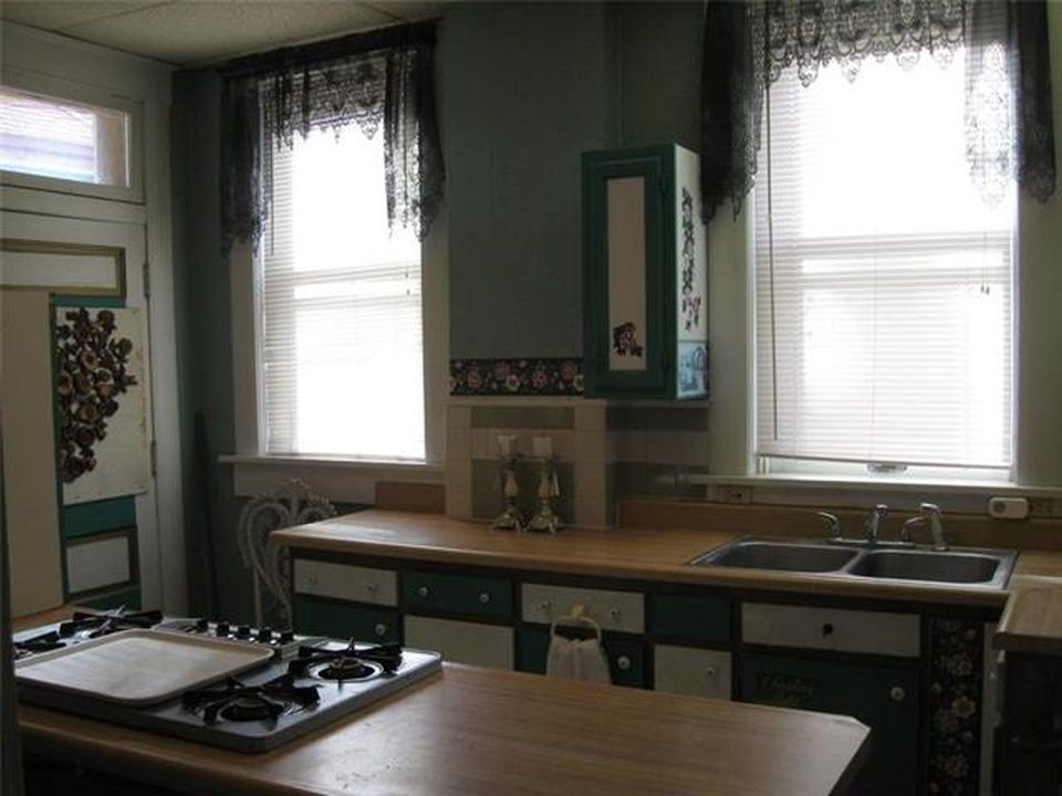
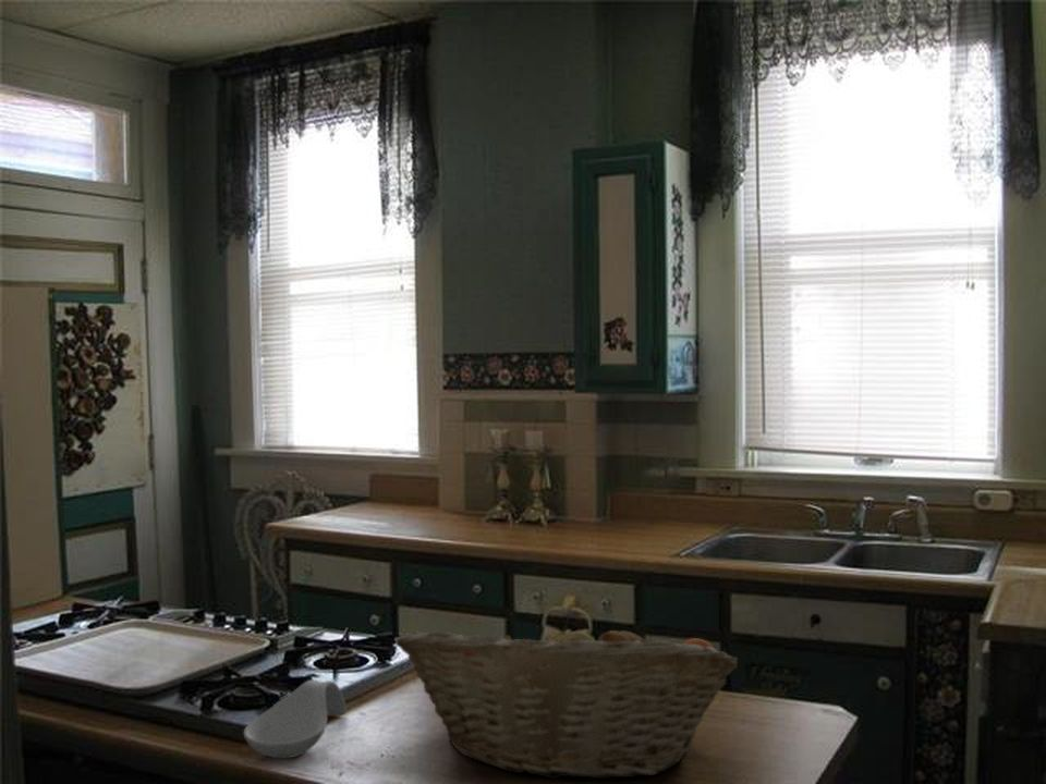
+ fruit basket [394,613,738,780]
+ spoon rest [243,678,348,759]
